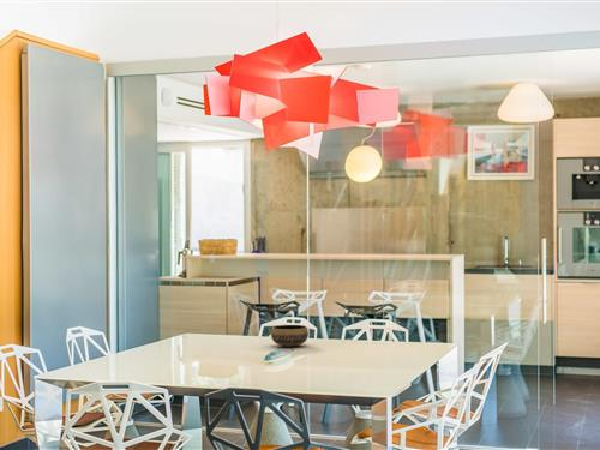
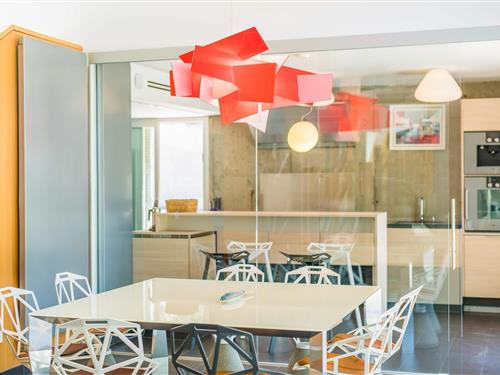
- bowl [270,324,310,348]
